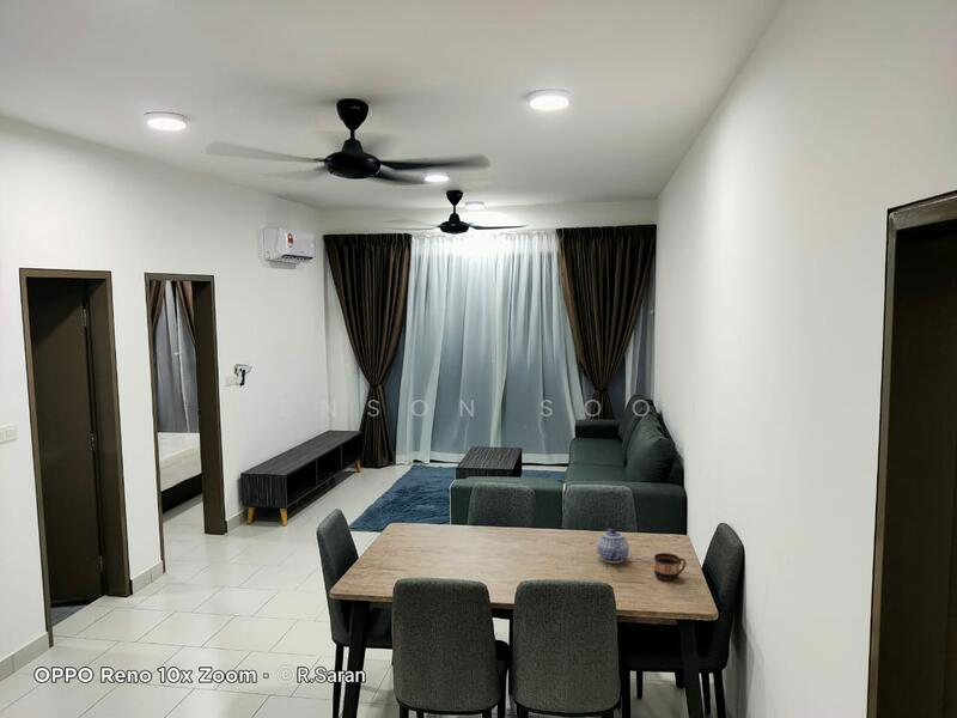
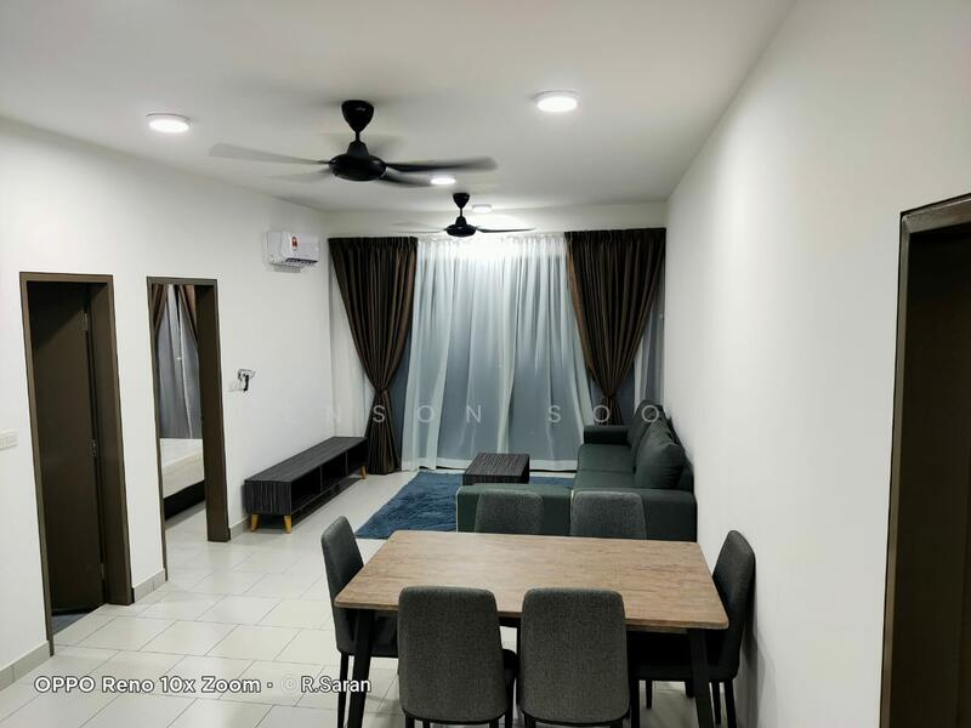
- cup [653,552,687,582]
- teapot [596,528,630,565]
